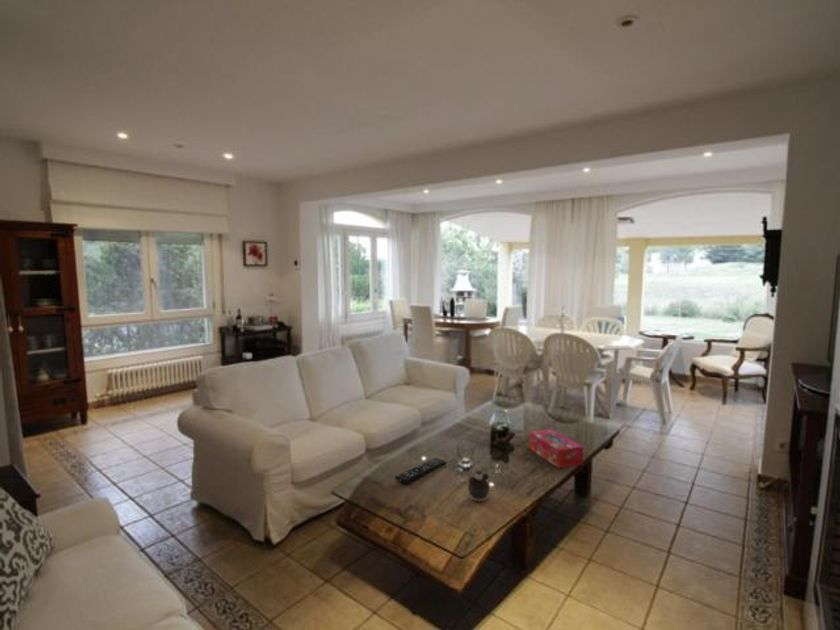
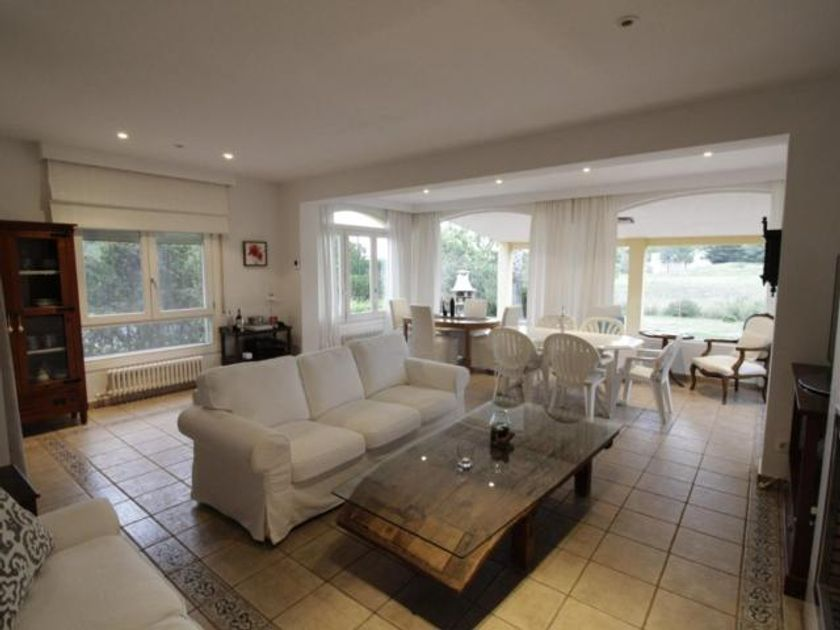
- tissue box [528,428,585,469]
- remote control [394,457,447,485]
- candle [467,459,490,502]
